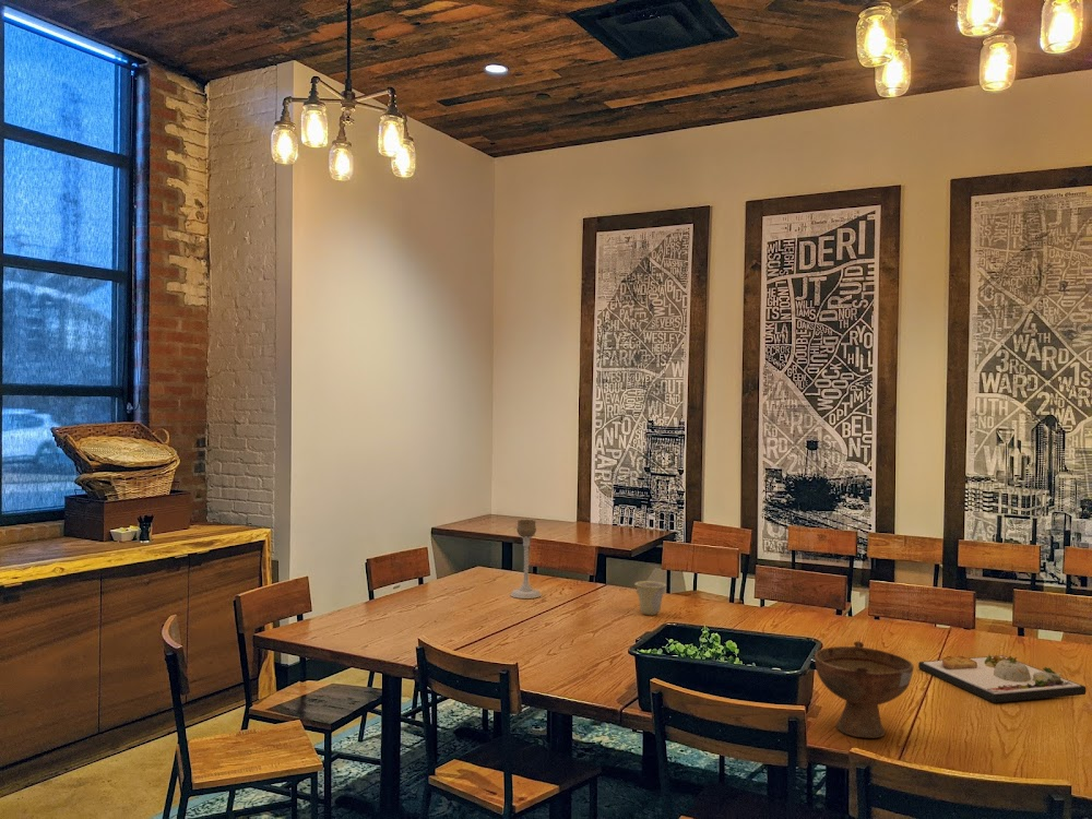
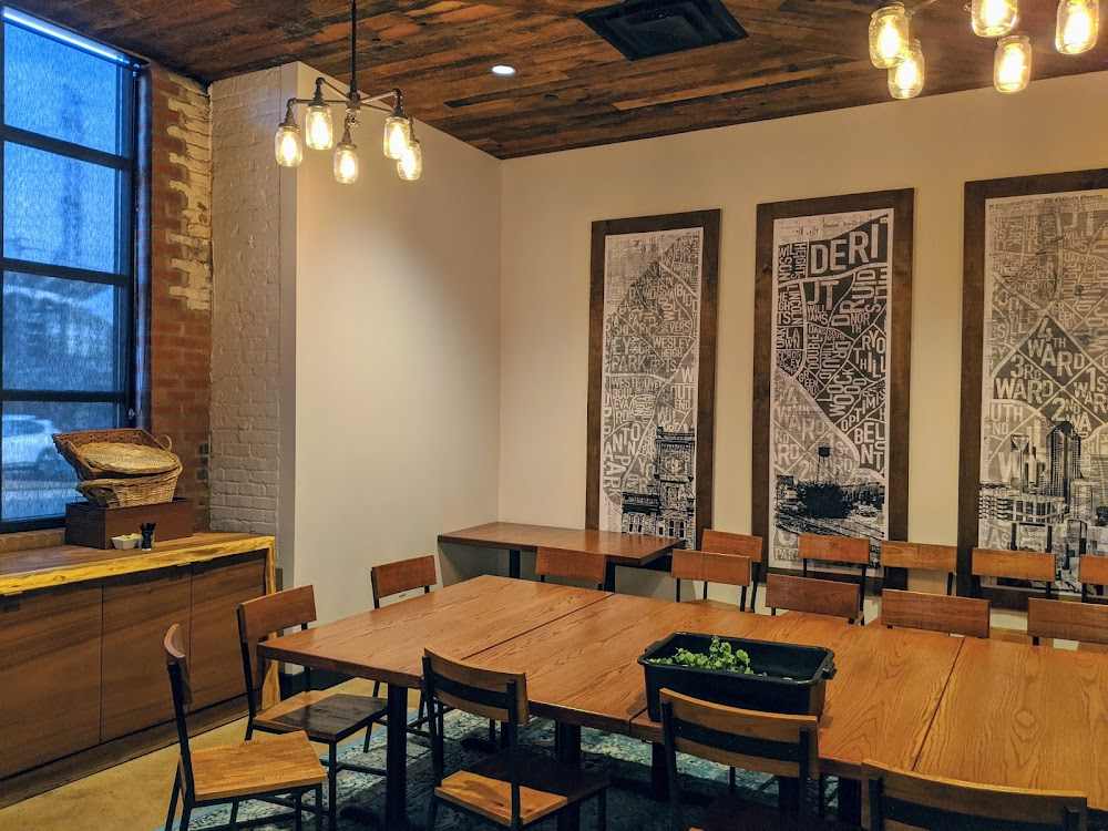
- candle holder [510,519,542,600]
- cup [633,580,667,616]
- dinner plate [917,653,1088,704]
- bowl [814,640,915,739]
